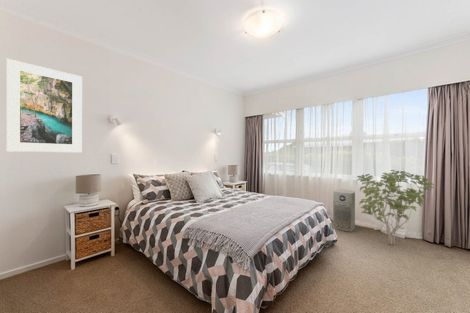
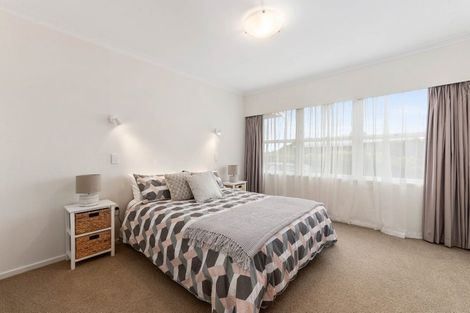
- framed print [5,58,83,153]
- shrub [356,169,435,246]
- air purifier [332,189,356,233]
